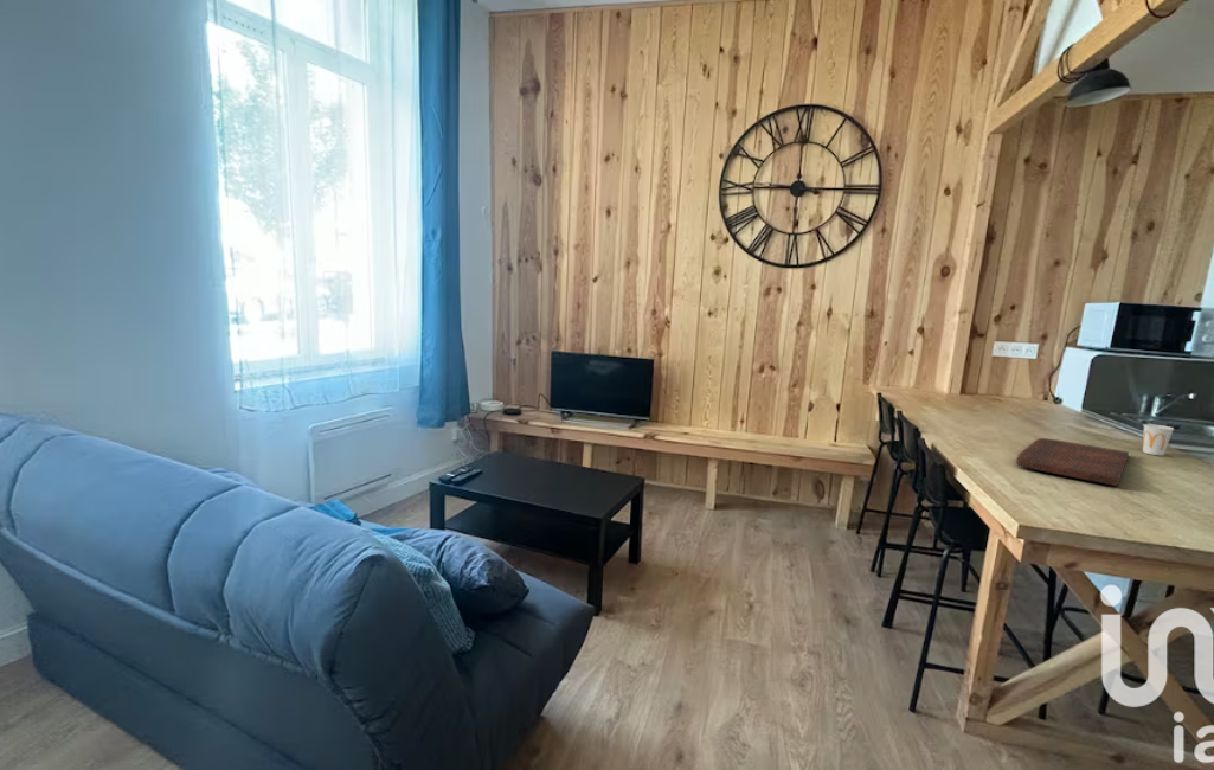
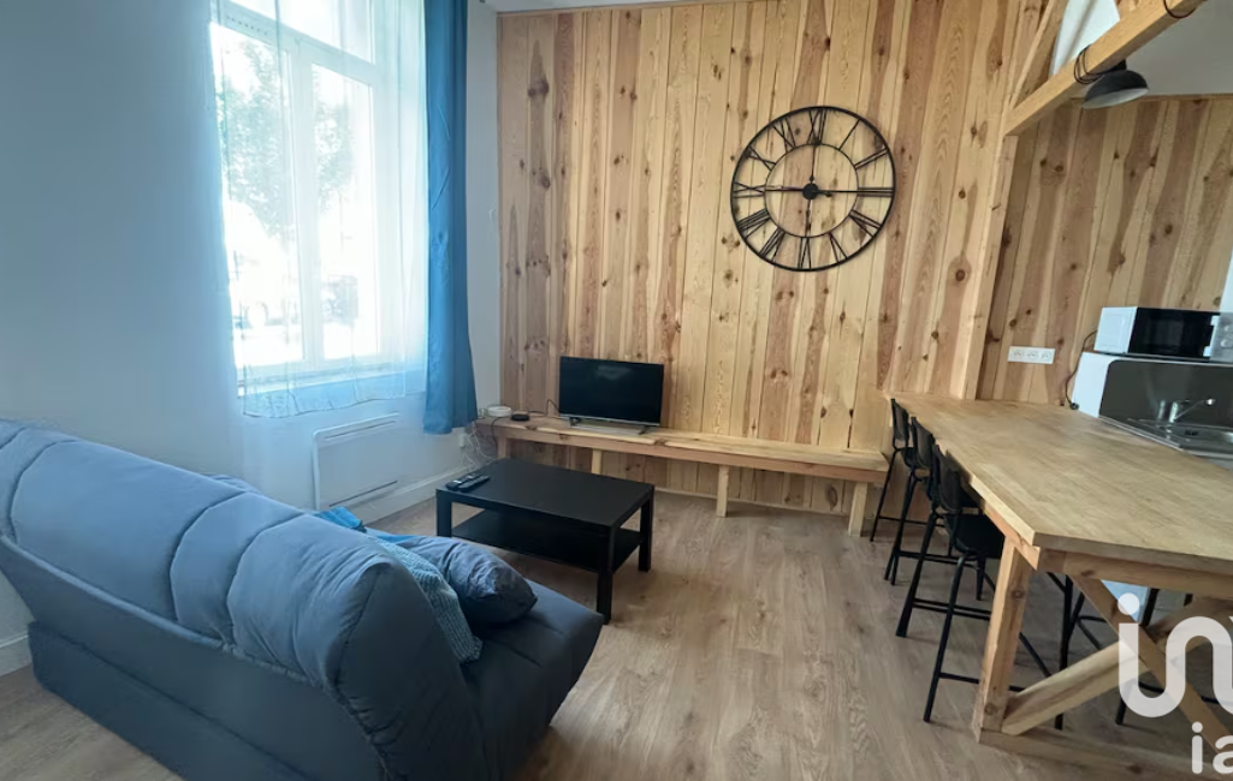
- cutting board [1015,437,1130,487]
- cup [1142,423,1175,457]
